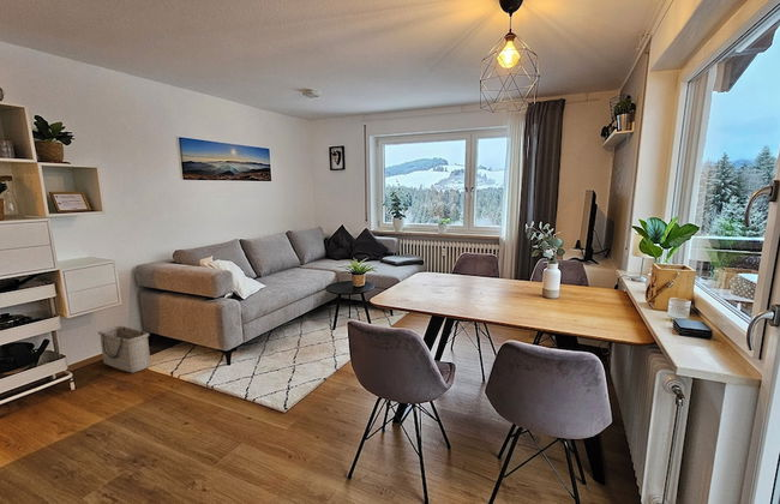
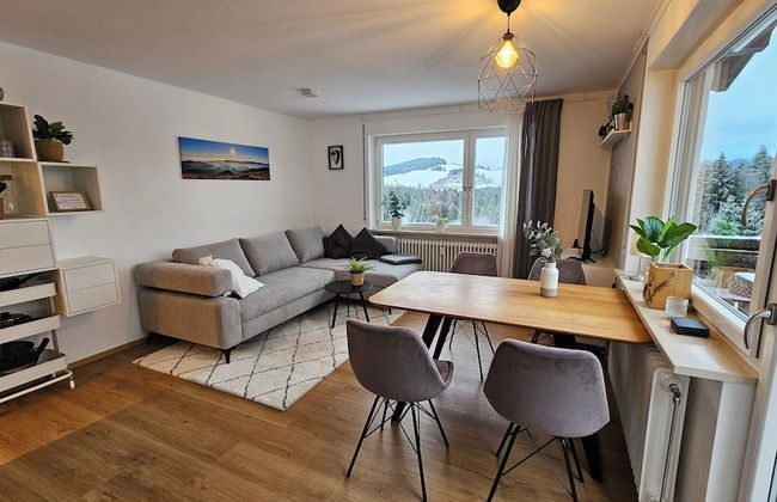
- basket [97,325,151,374]
